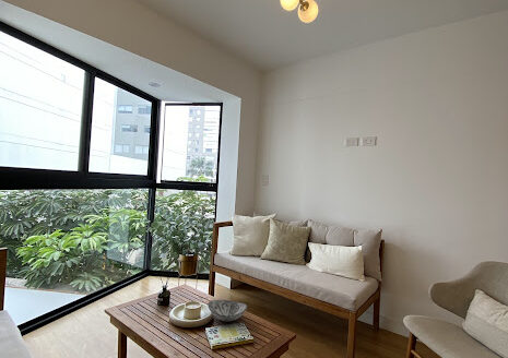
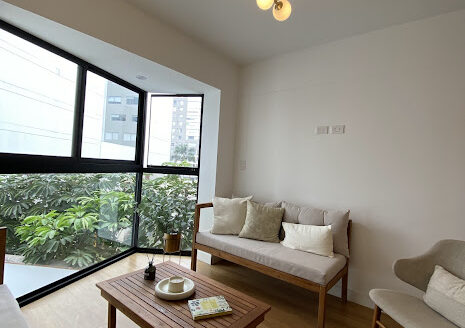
- decorative bowl [206,299,248,322]
